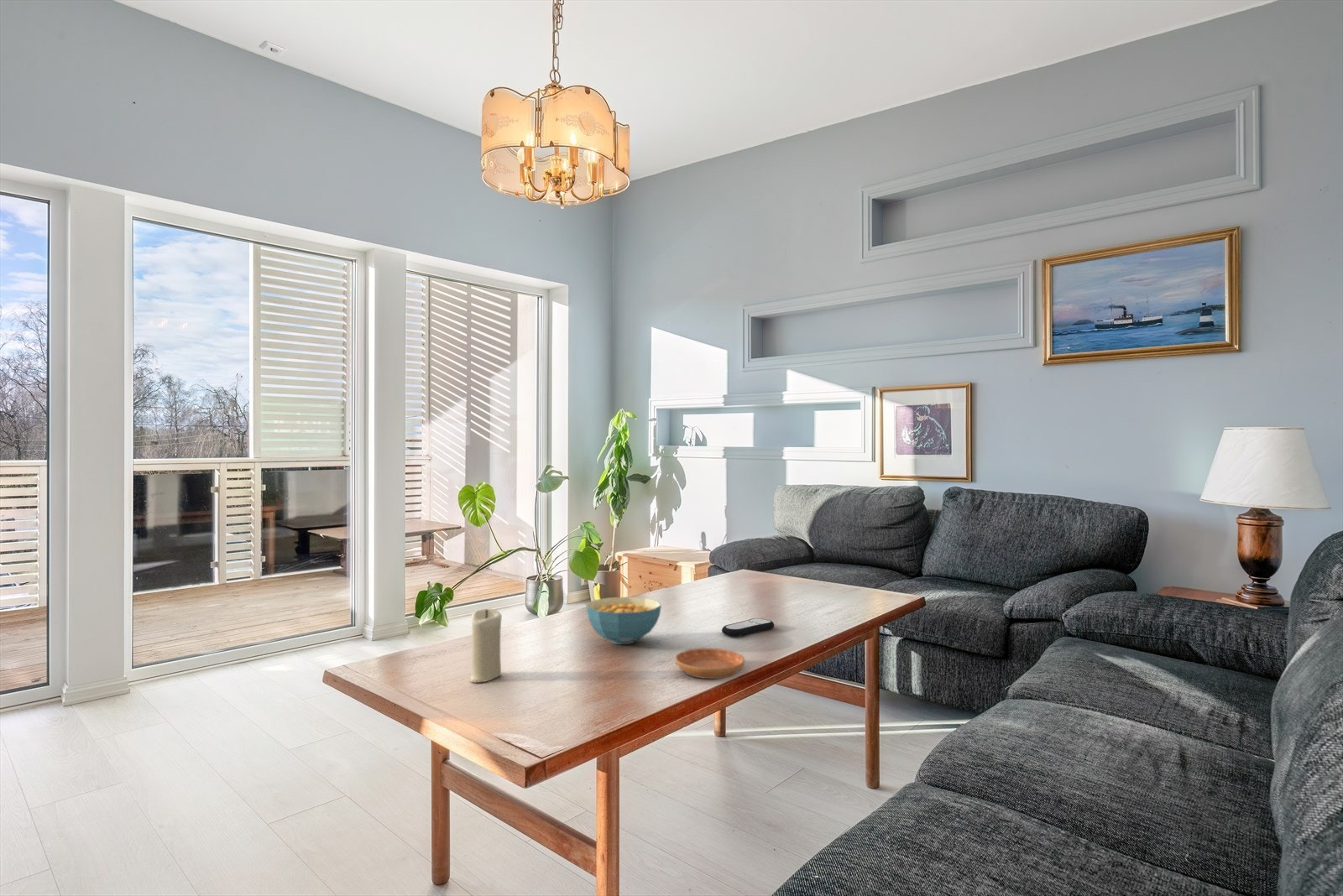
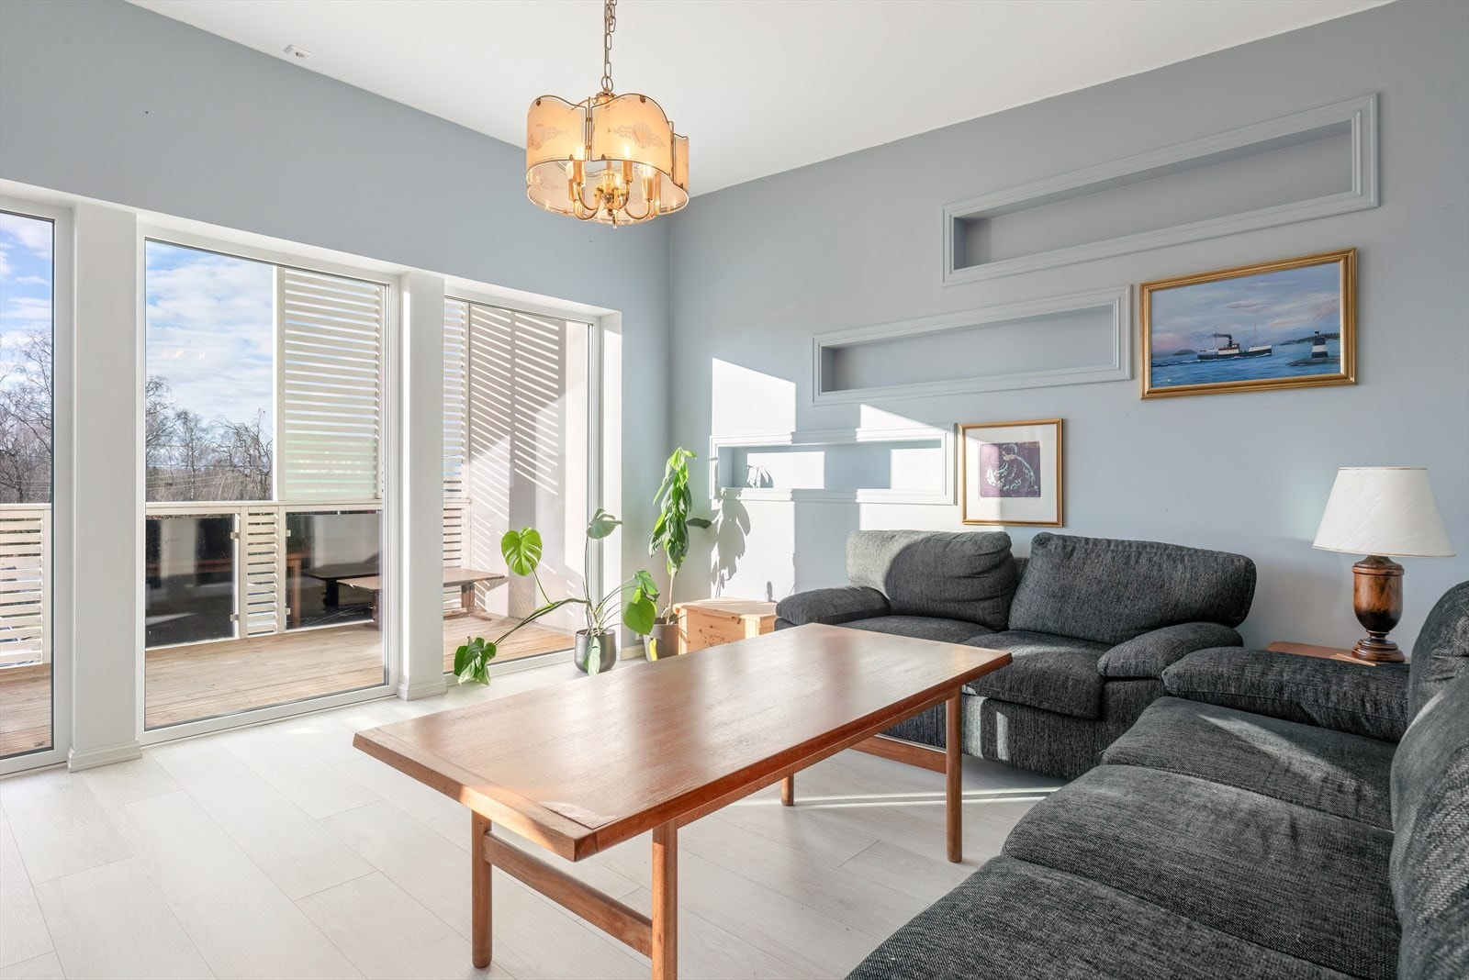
- saucer [674,647,746,680]
- remote control [721,617,775,638]
- candle [469,608,503,683]
- cereal bowl [585,596,662,645]
